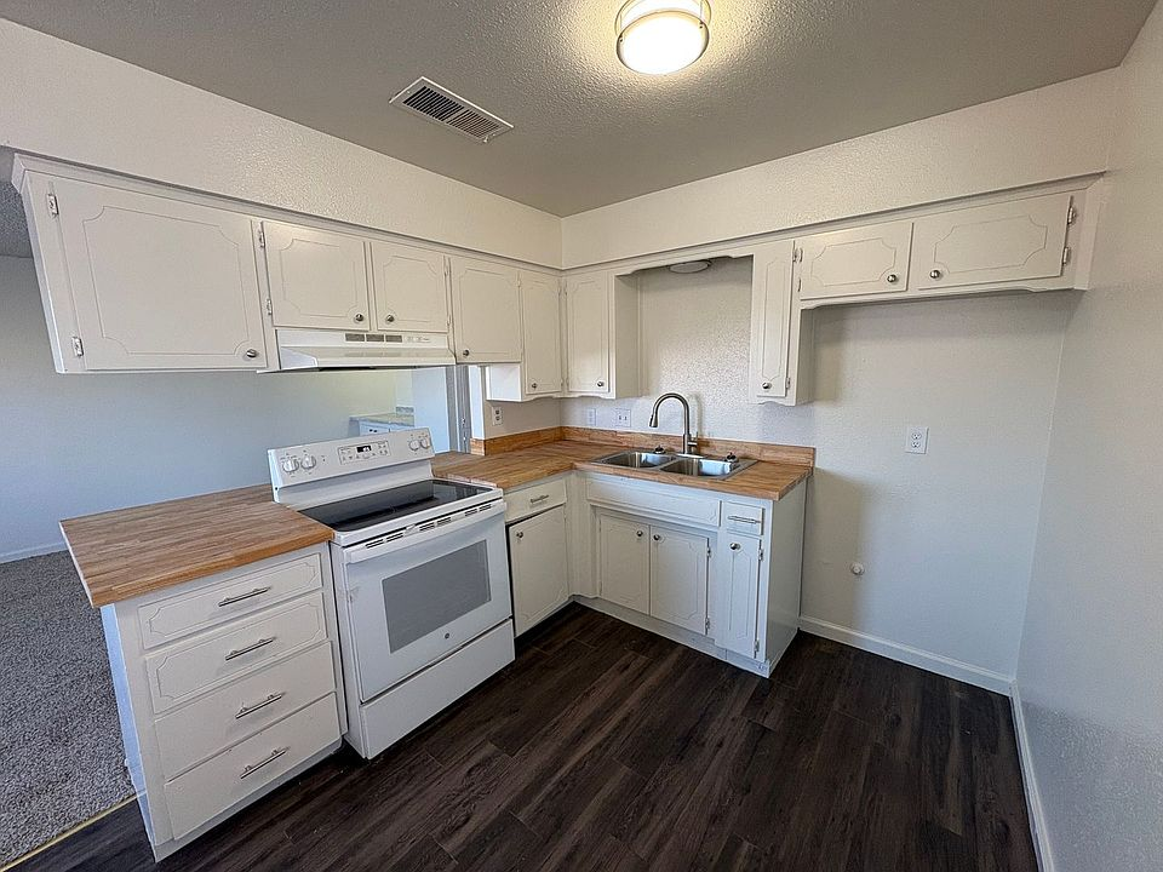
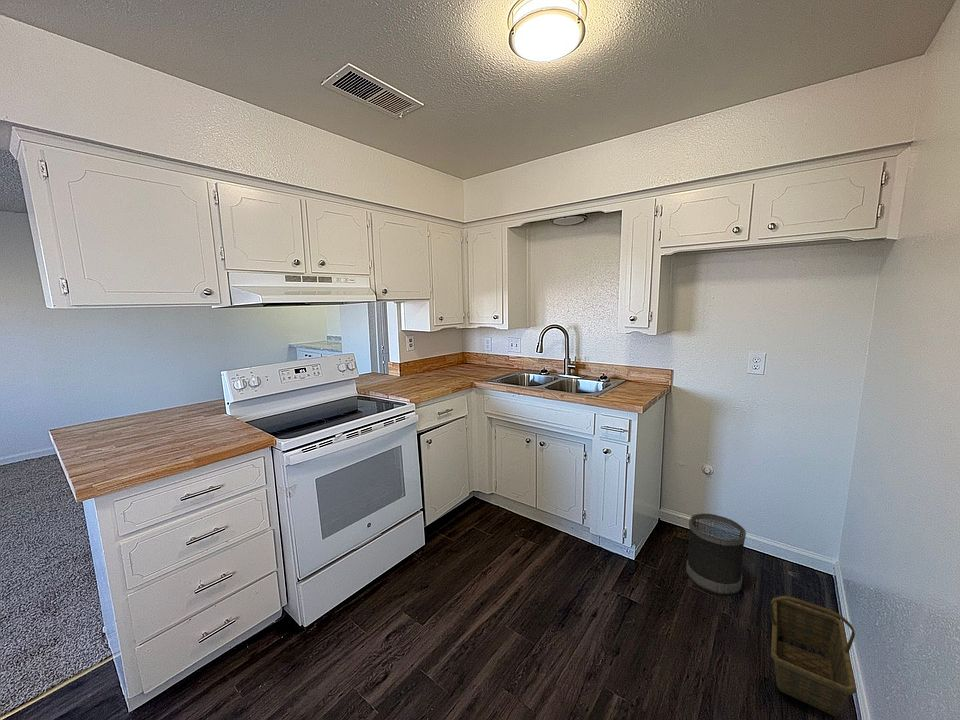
+ wastebasket [685,513,747,596]
+ basket [770,595,857,718]
